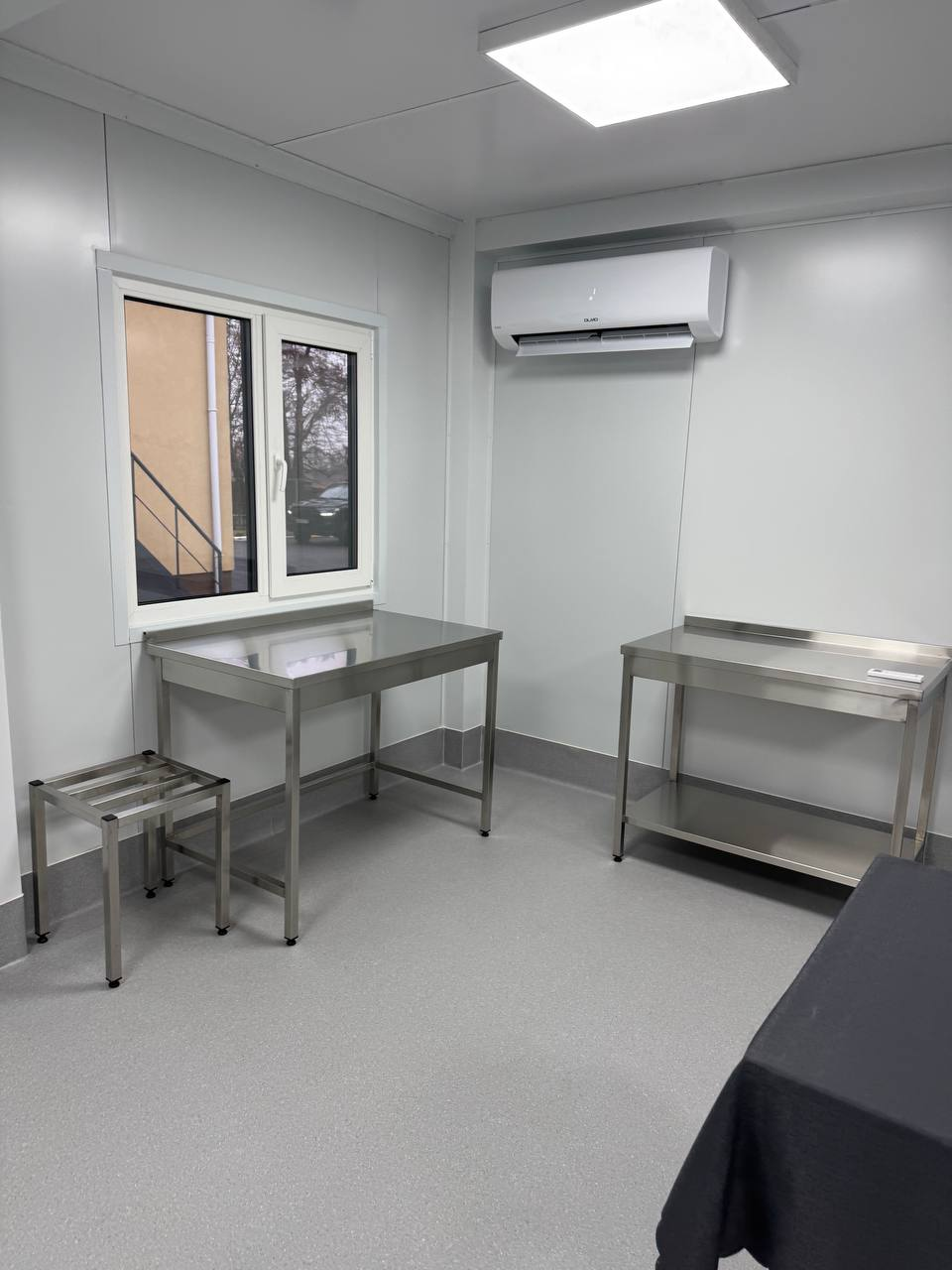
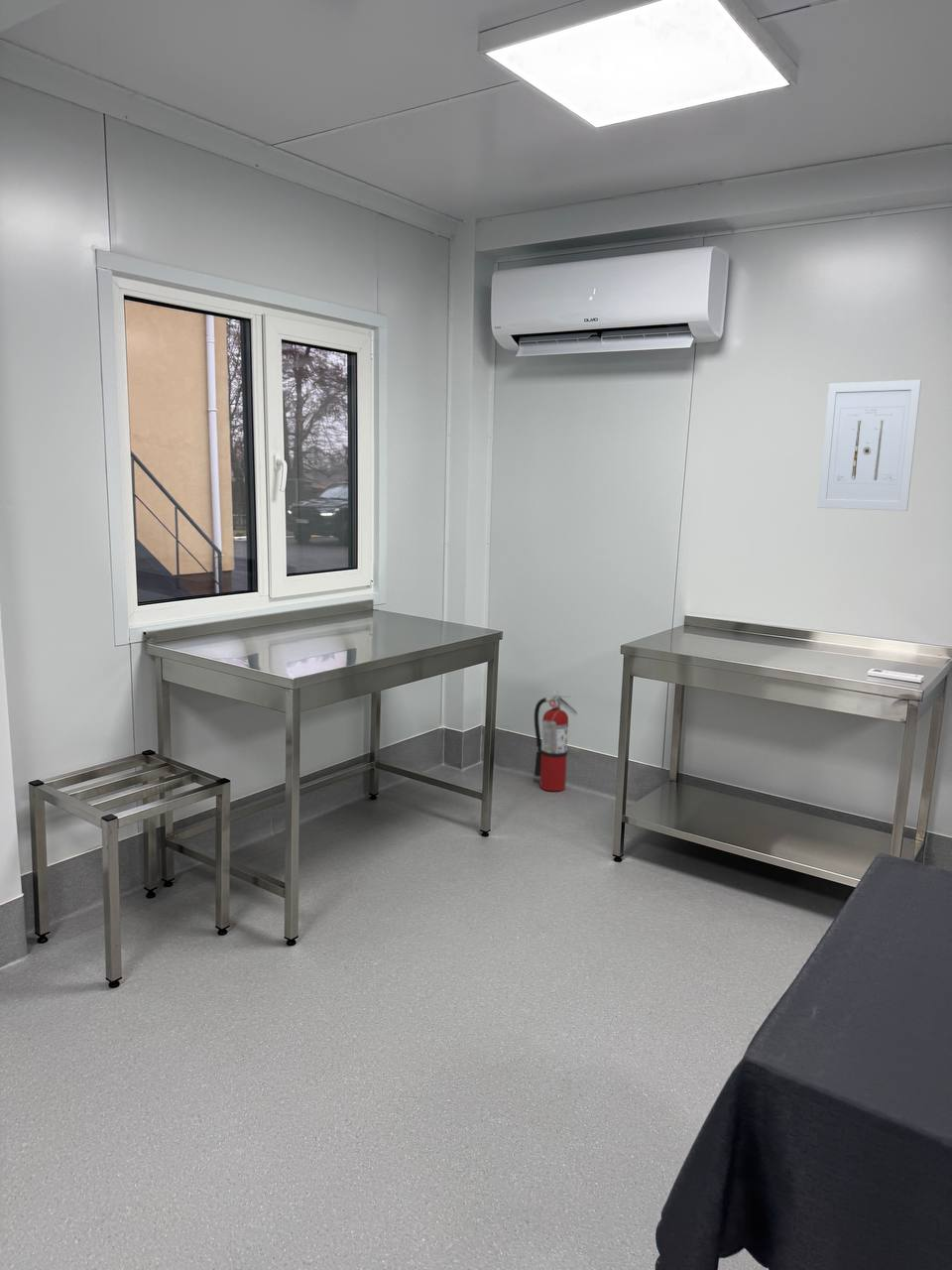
+ wall art [817,379,922,512]
+ fire extinguisher [534,689,578,792]
